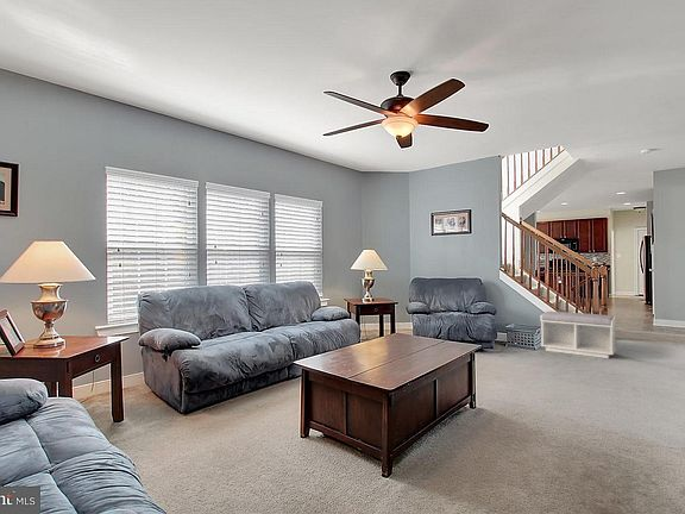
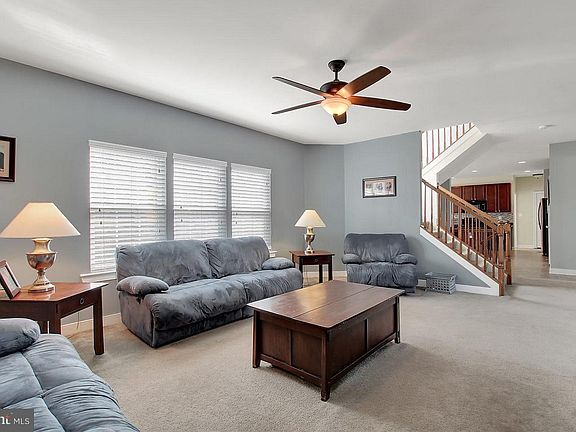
- bench [539,311,617,359]
